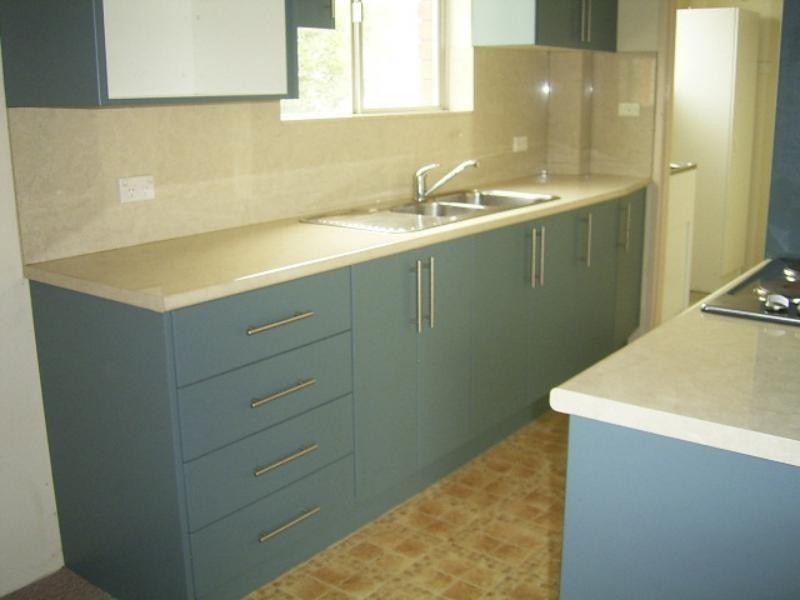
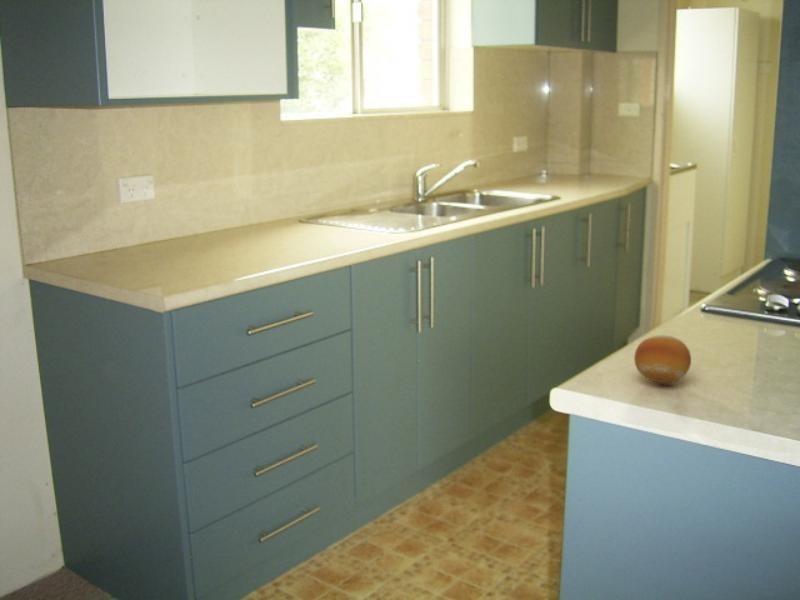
+ fruit [633,334,692,384]
